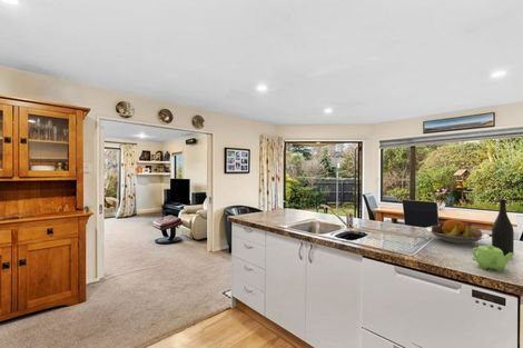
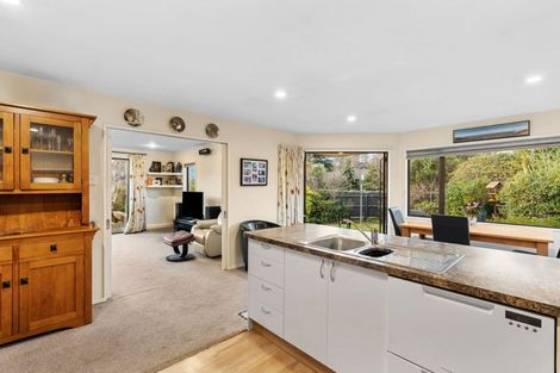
- fruit bowl [425,218,491,245]
- wine bottle [491,198,515,256]
- teapot [471,245,515,272]
